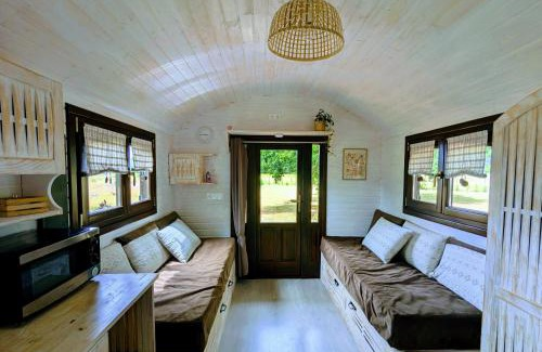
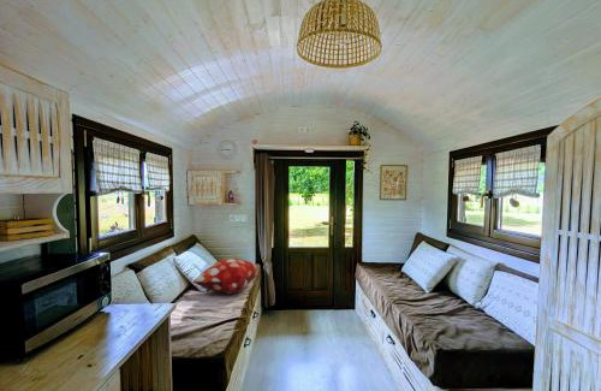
+ decorative pillow [192,257,258,295]
